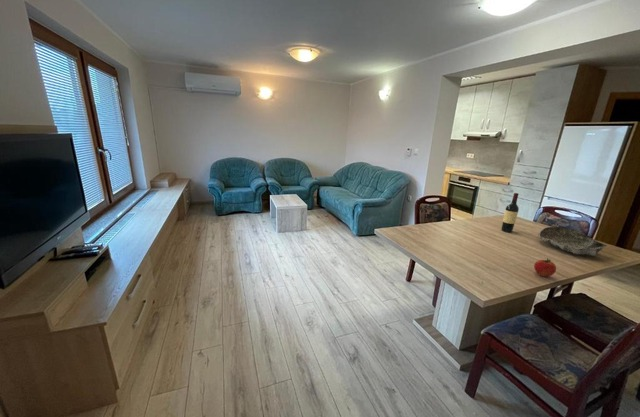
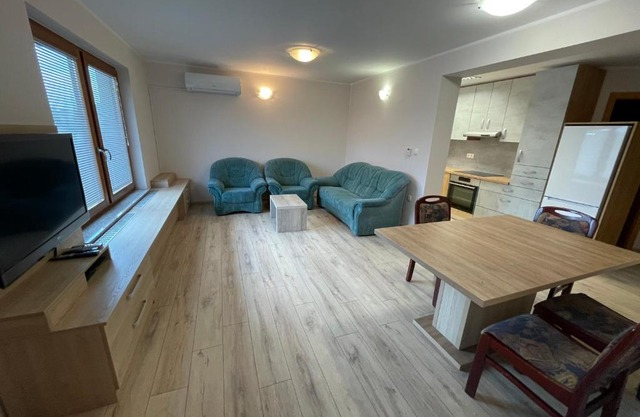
- apple [533,257,557,278]
- bowl [537,226,608,257]
- wine bottle [500,192,520,233]
